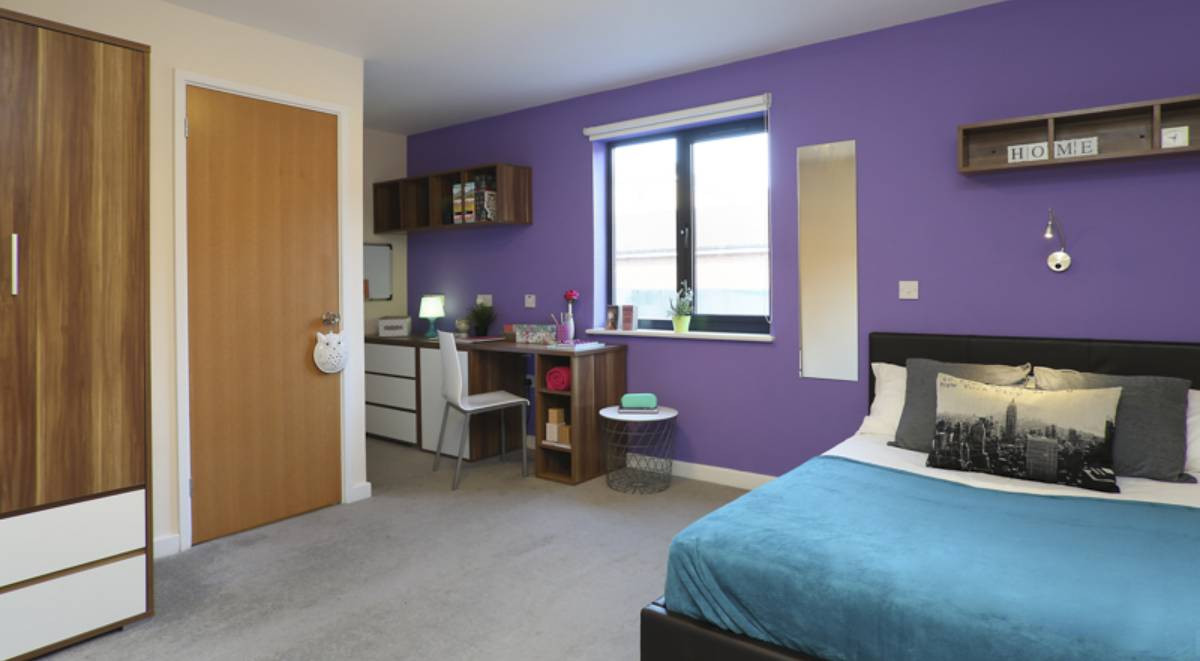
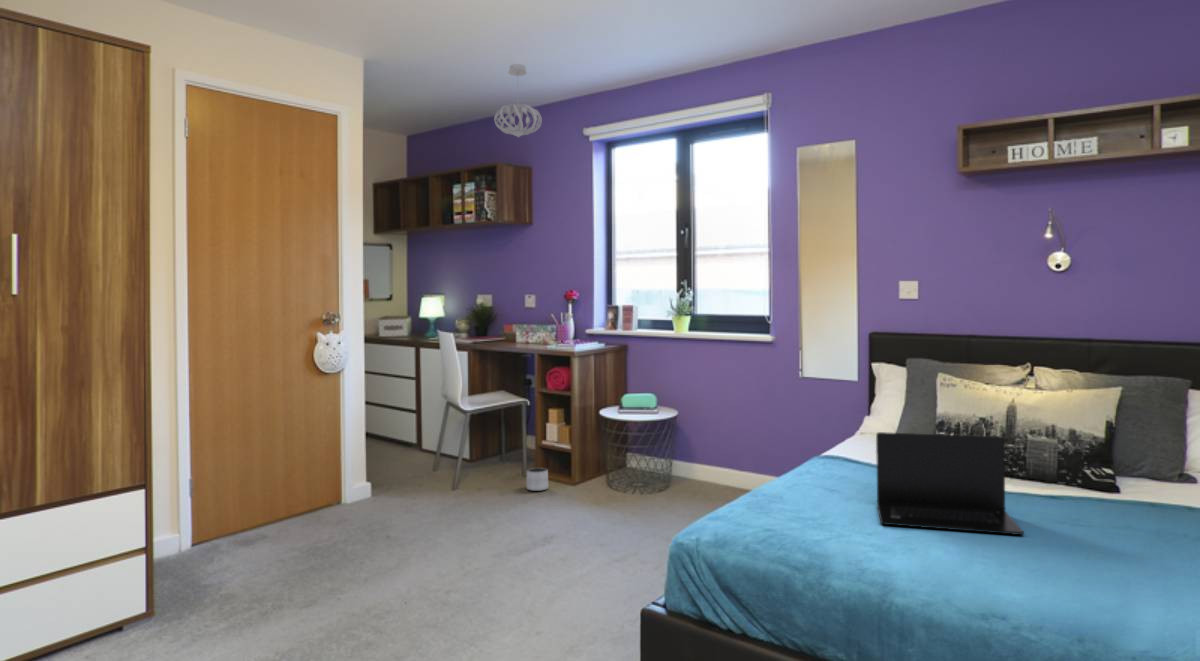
+ planter [526,467,549,492]
+ pendant light [493,63,543,138]
+ laptop [875,431,1025,536]
